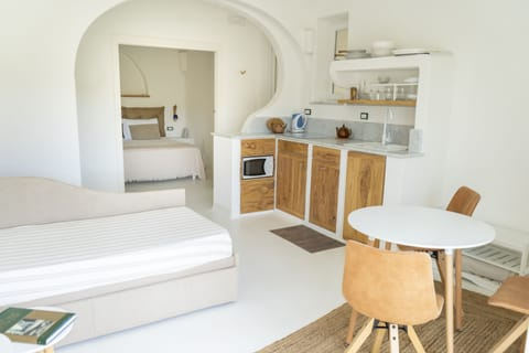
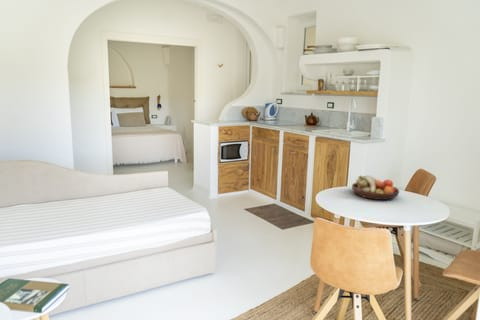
+ fruit bowl [351,174,400,201]
